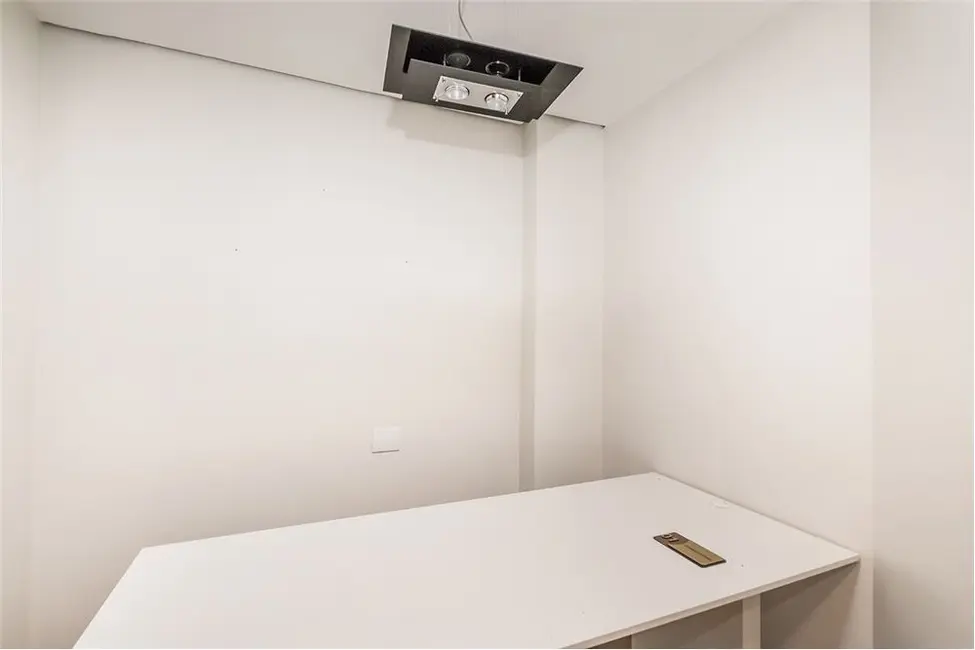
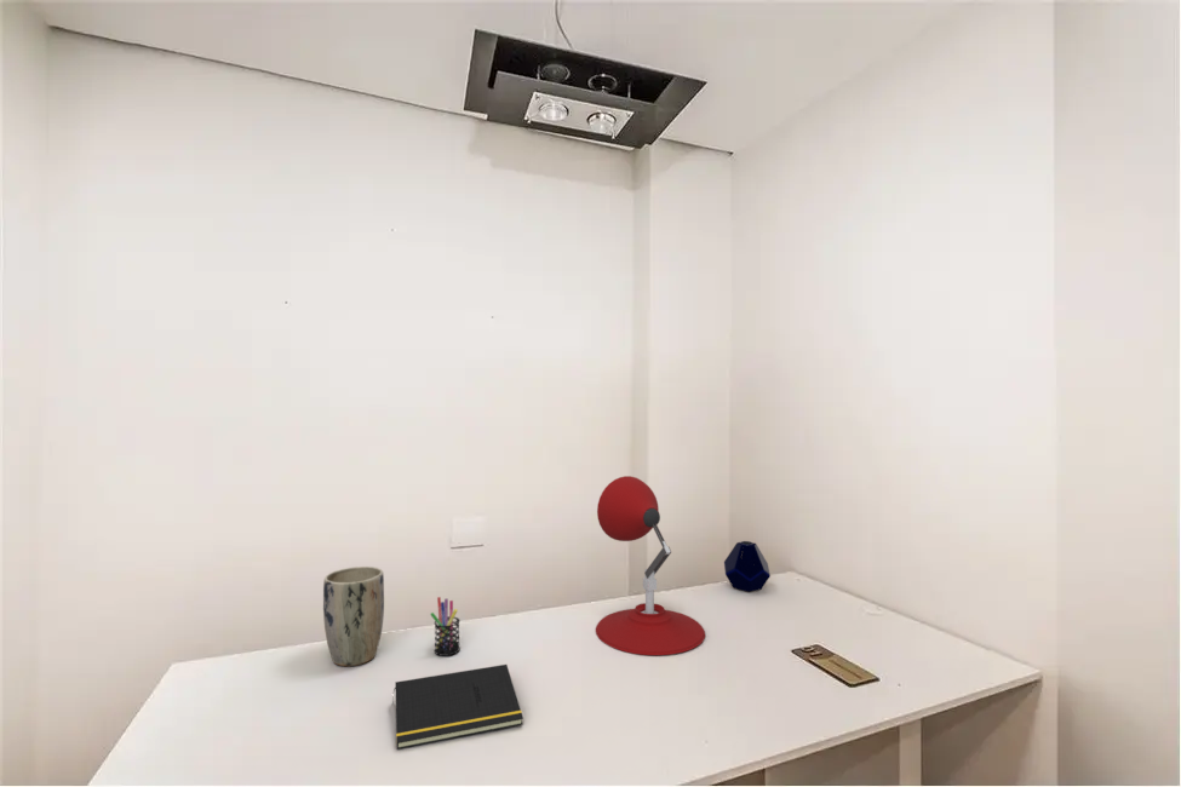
+ plant pot [322,565,385,667]
+ notepad [391,664,524,751]
+ pen holder [429,596,461,657]
+ desk lamp [595,475,706,656]
+ speaker [723,540,772,593]
